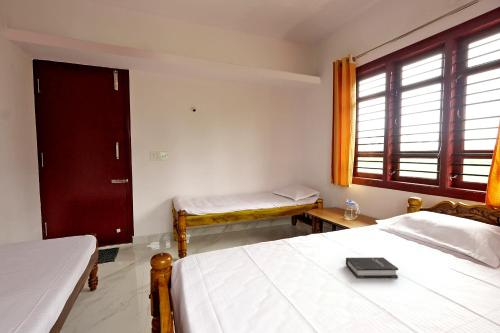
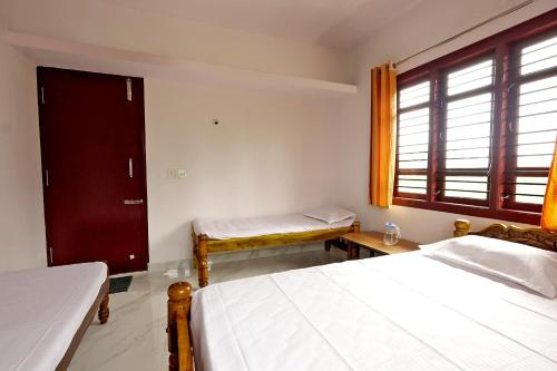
- hardback book [345,256,399,279]
